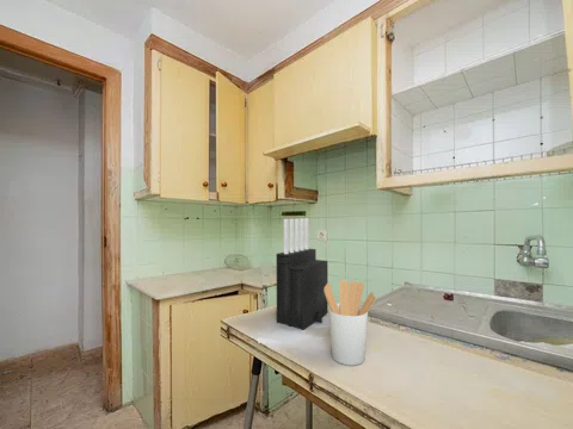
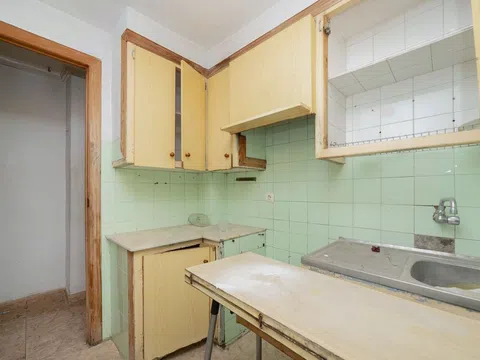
- utensil holder [324,279,377,367]
- knife block [276,217,329,331]
